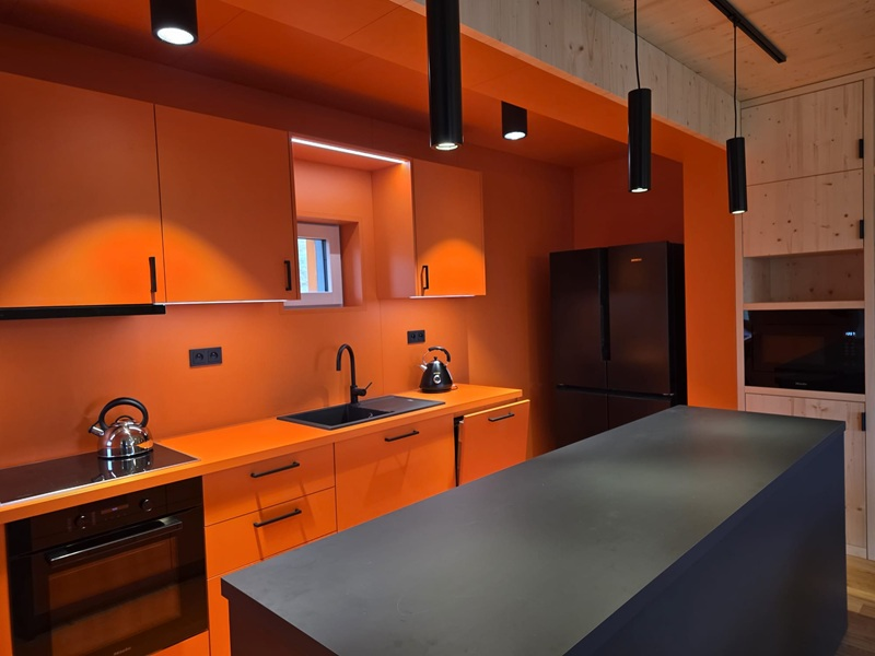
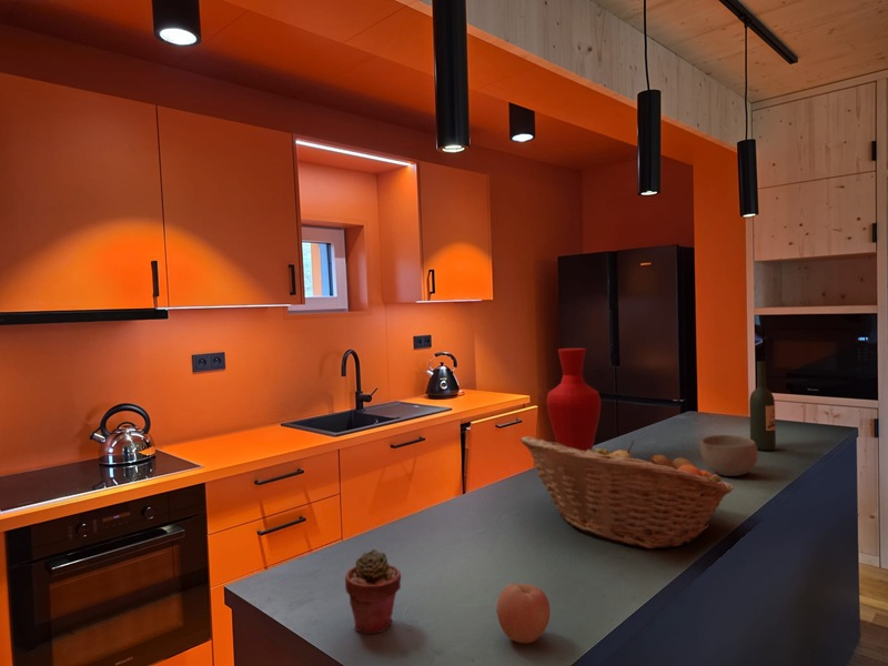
+ apple [496,583,552,645]
+ wine bottle [748,360,777,452]
+ potted succulent [344,548,402,635]
+ bowl [699,434,758,477]
+ vase [546,347,602,452]
+ fruit basket [518,435,735,549]
